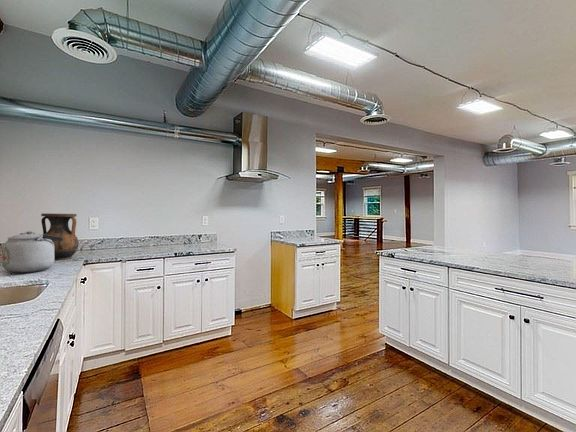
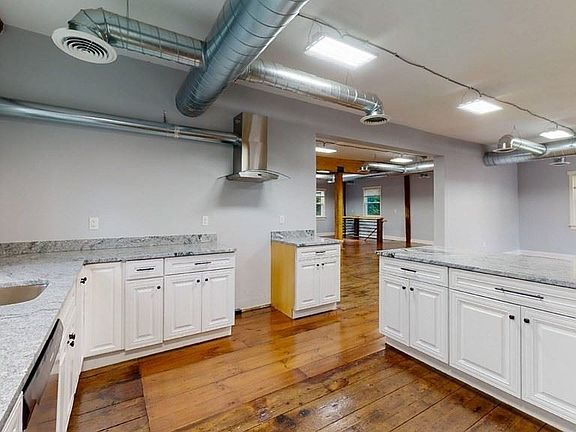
- vase [40,212,79,261]
- kettle [1,230,63,273]
